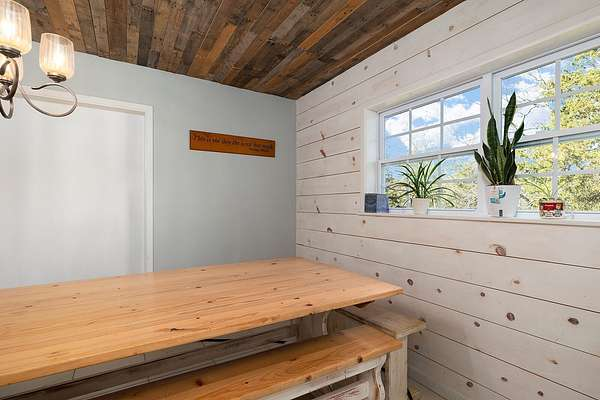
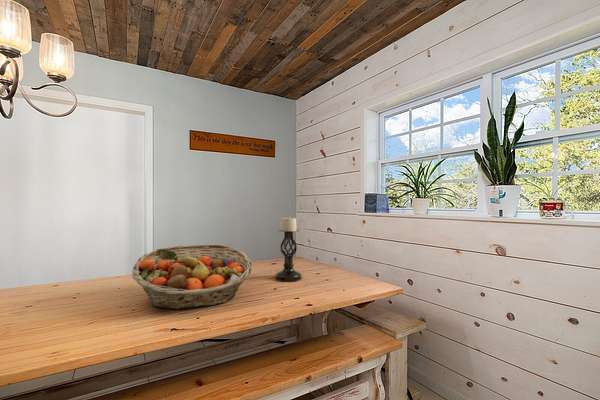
+ candle holder [274,215,303,283]
+ fruit basket [131,243,253,311]
